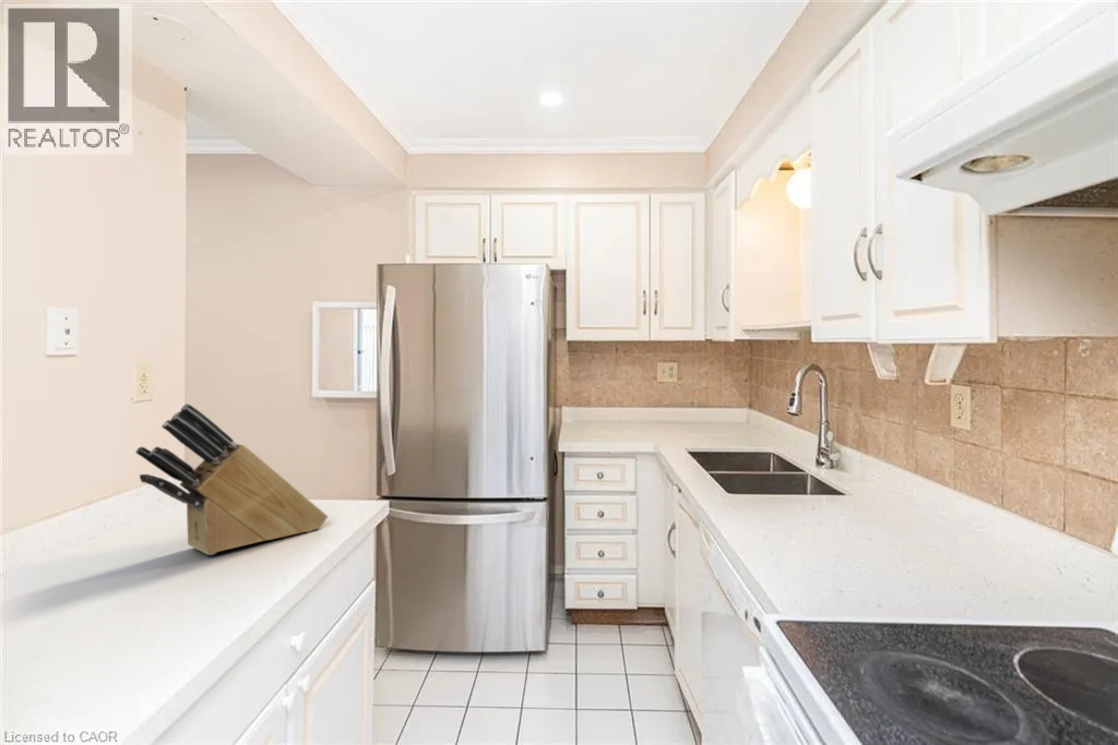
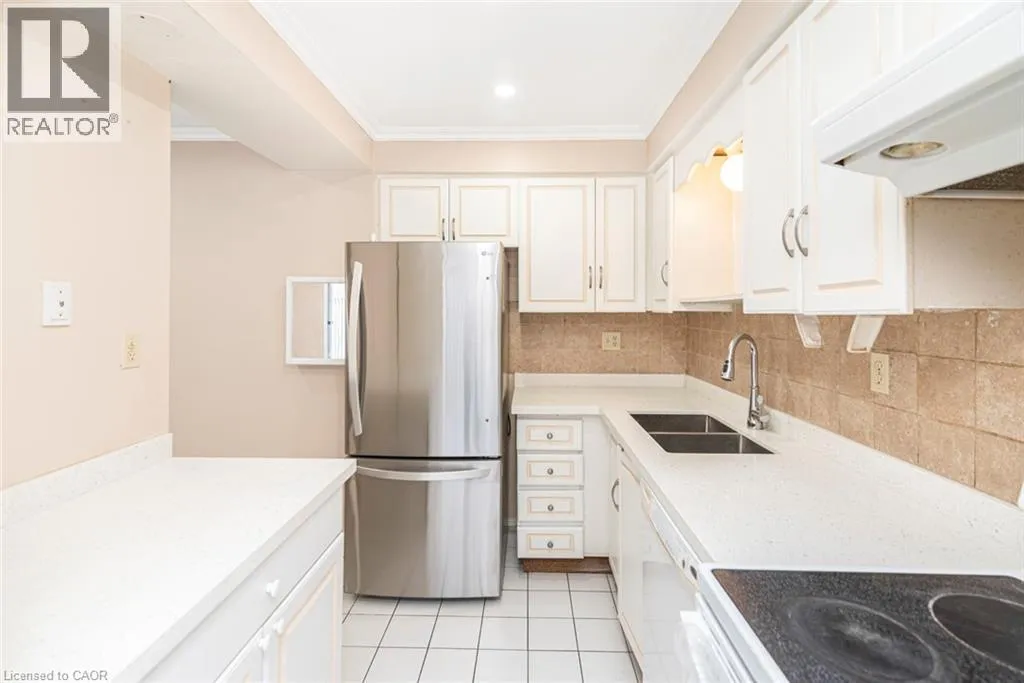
- knife block [134,402,329,556]
